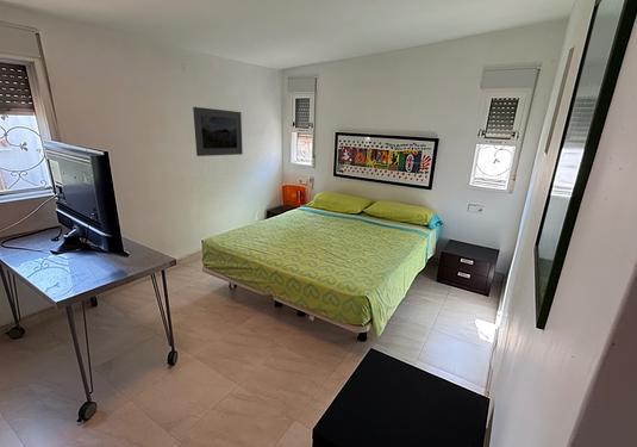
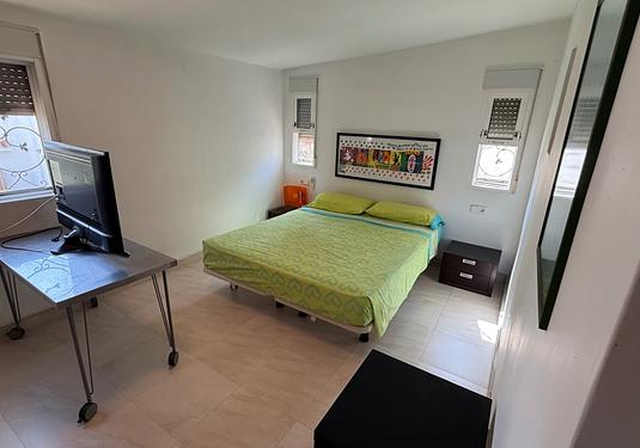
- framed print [192,106,244,157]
